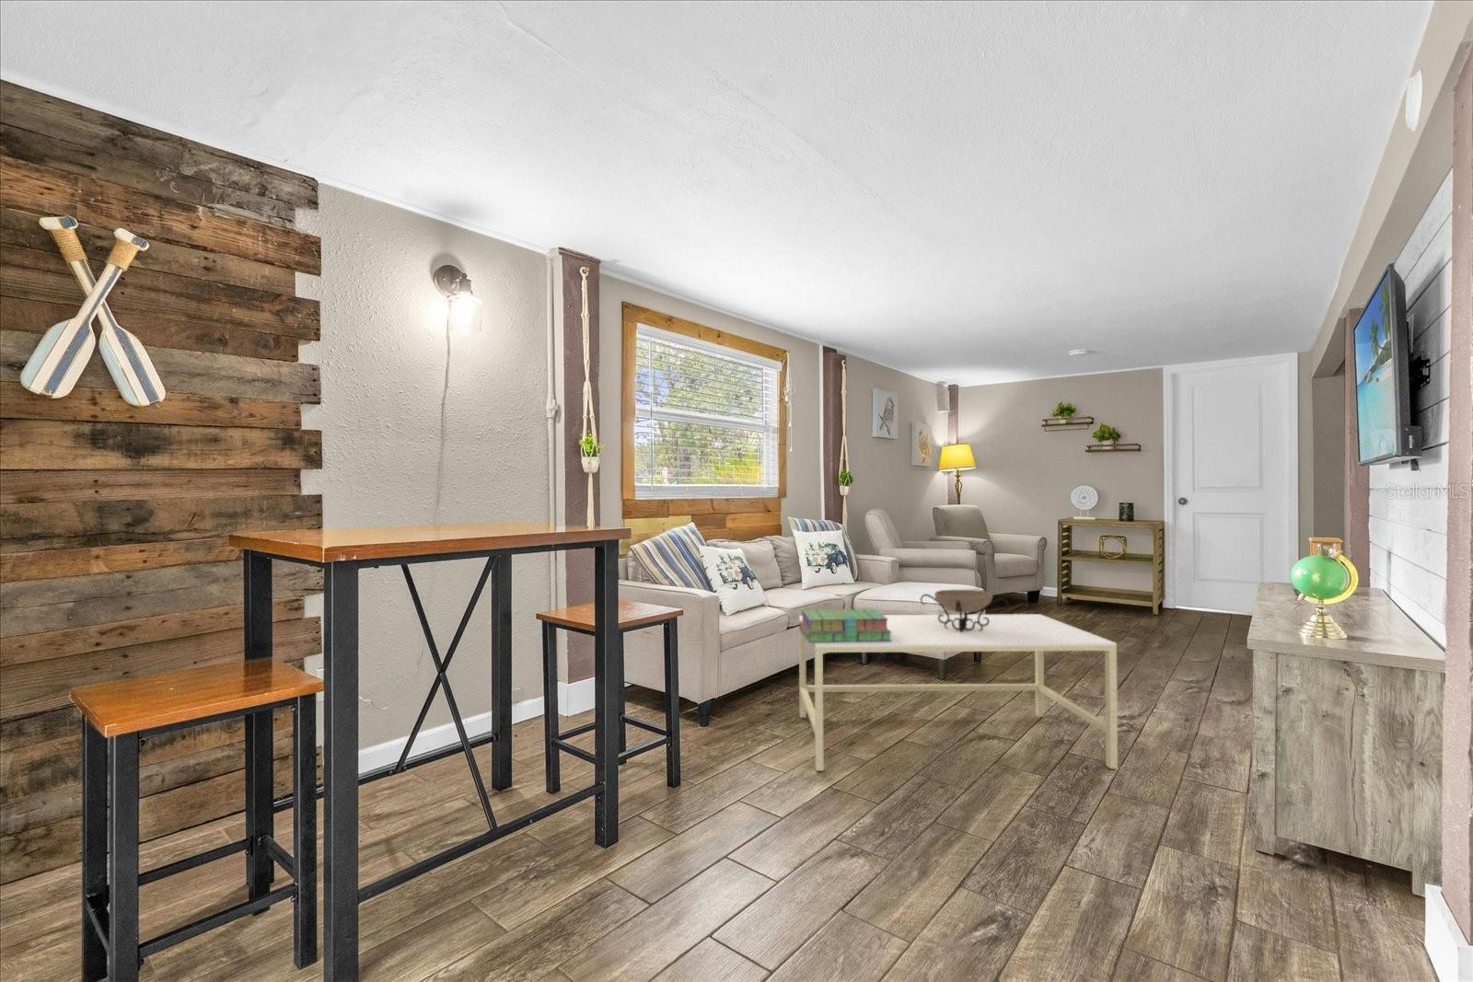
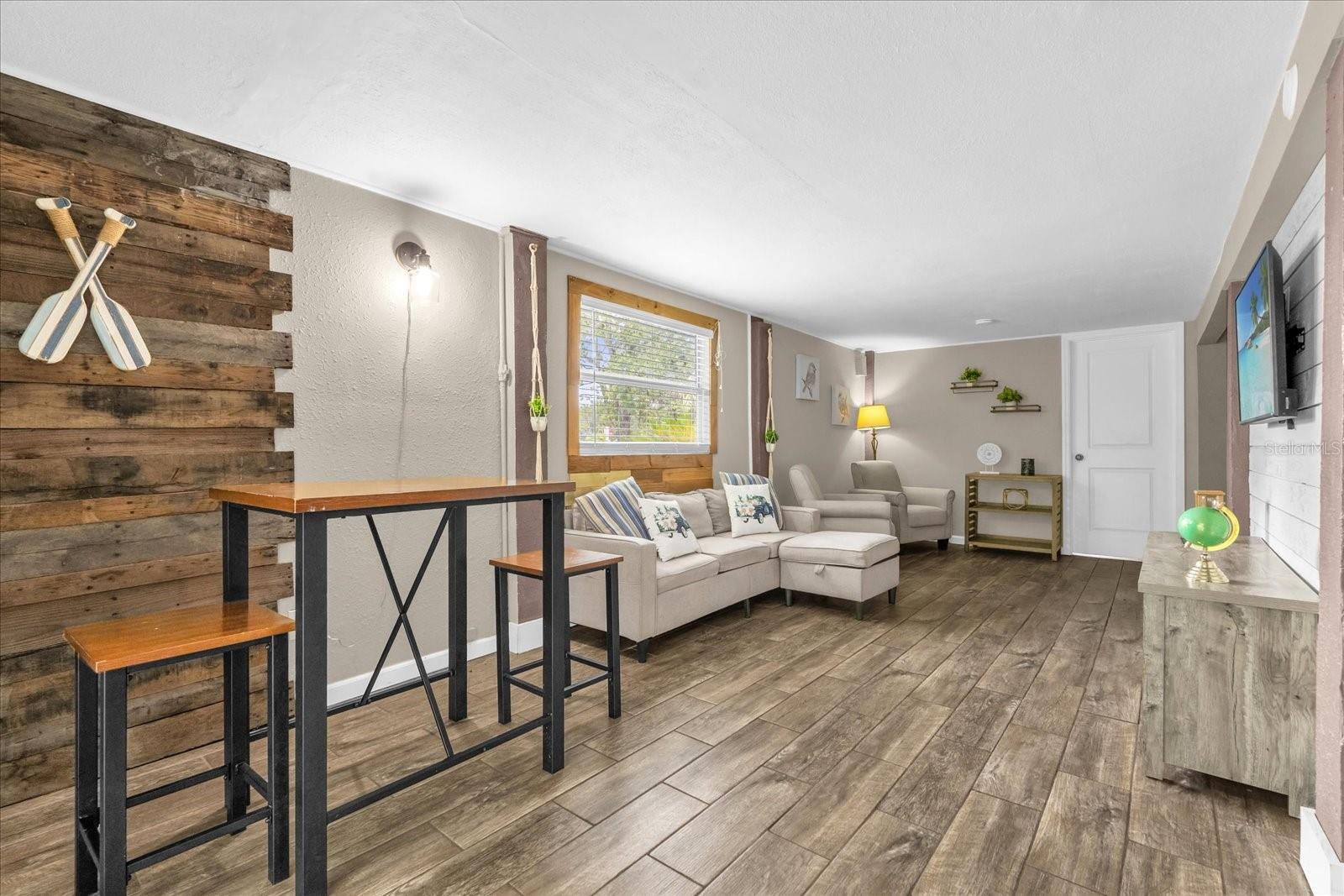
- stack of books [798,608,892,643]
- decorative bowl [918,589,1009,632]
- coffee table [798,613,1119,772]
